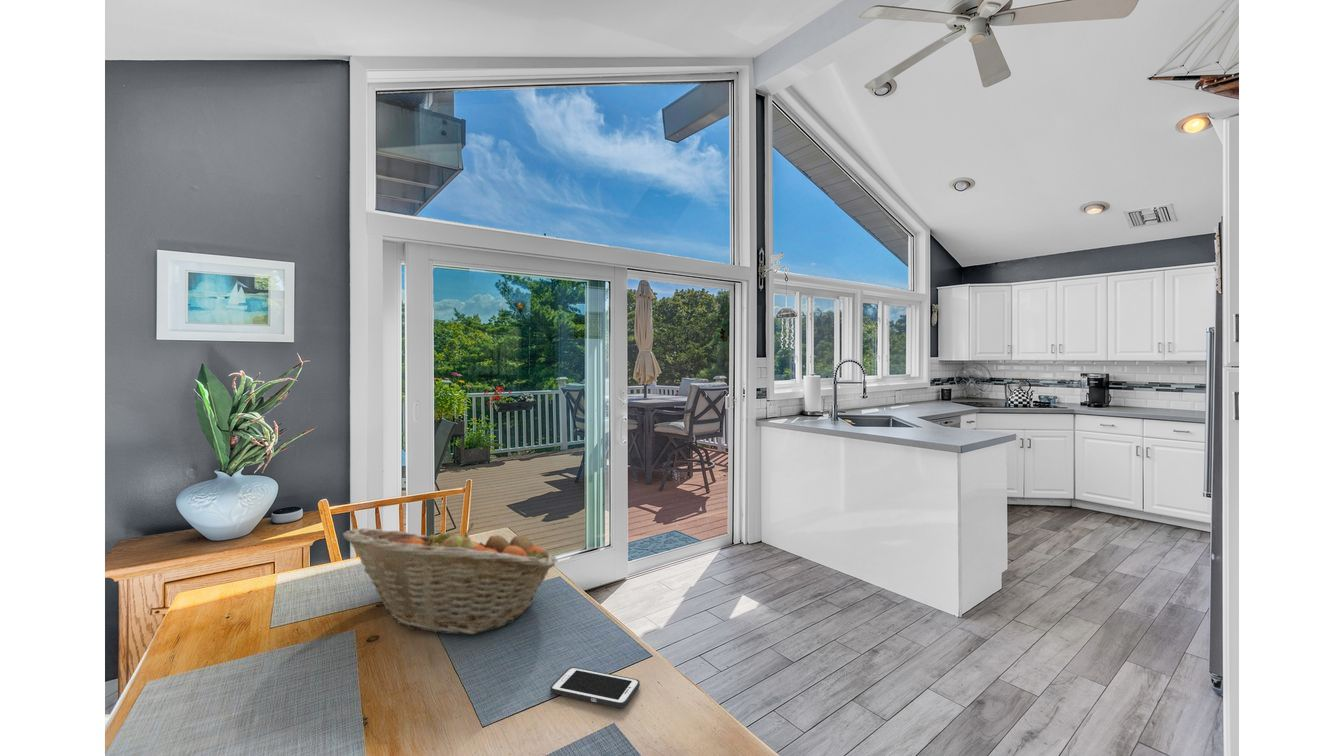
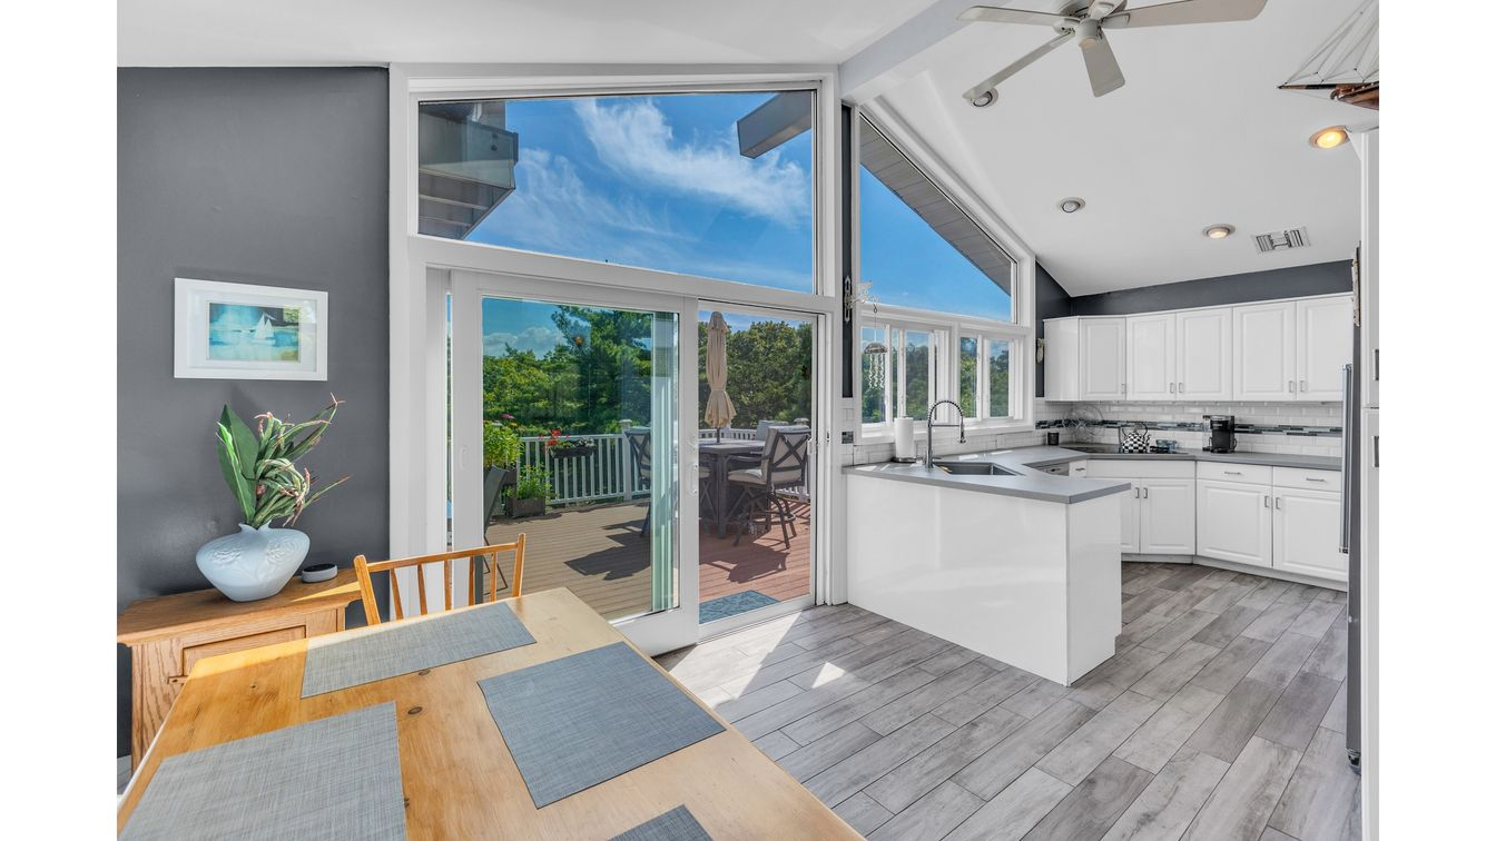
- cell phone [549,666,641,708]
- fruit basket [342,522,559,635]
